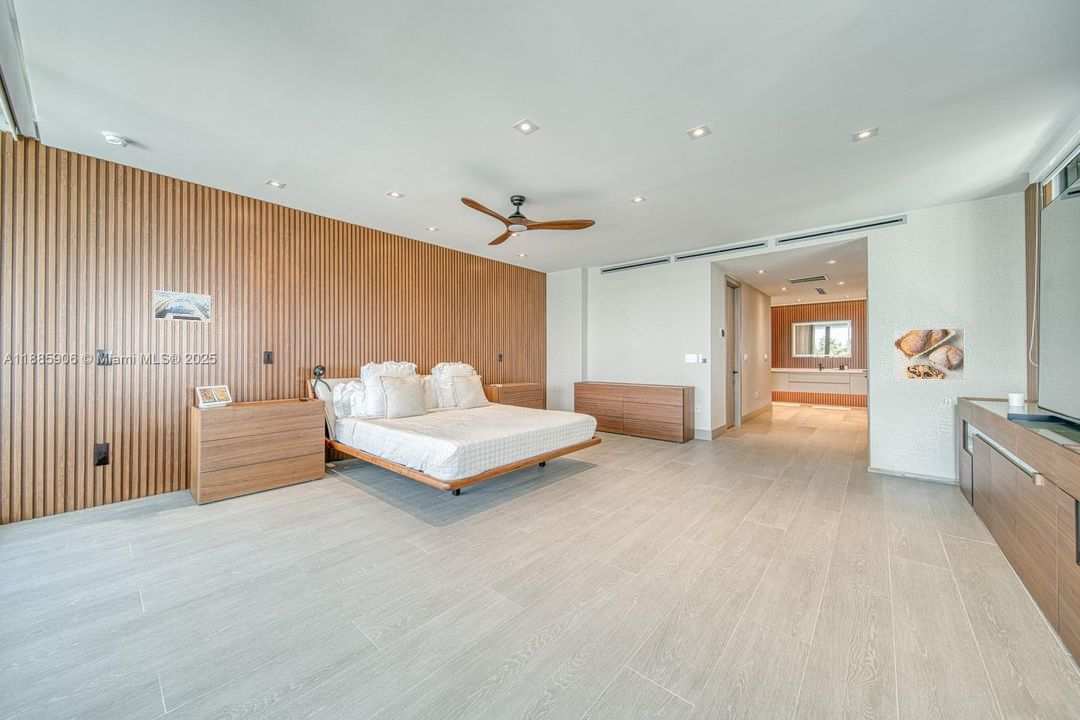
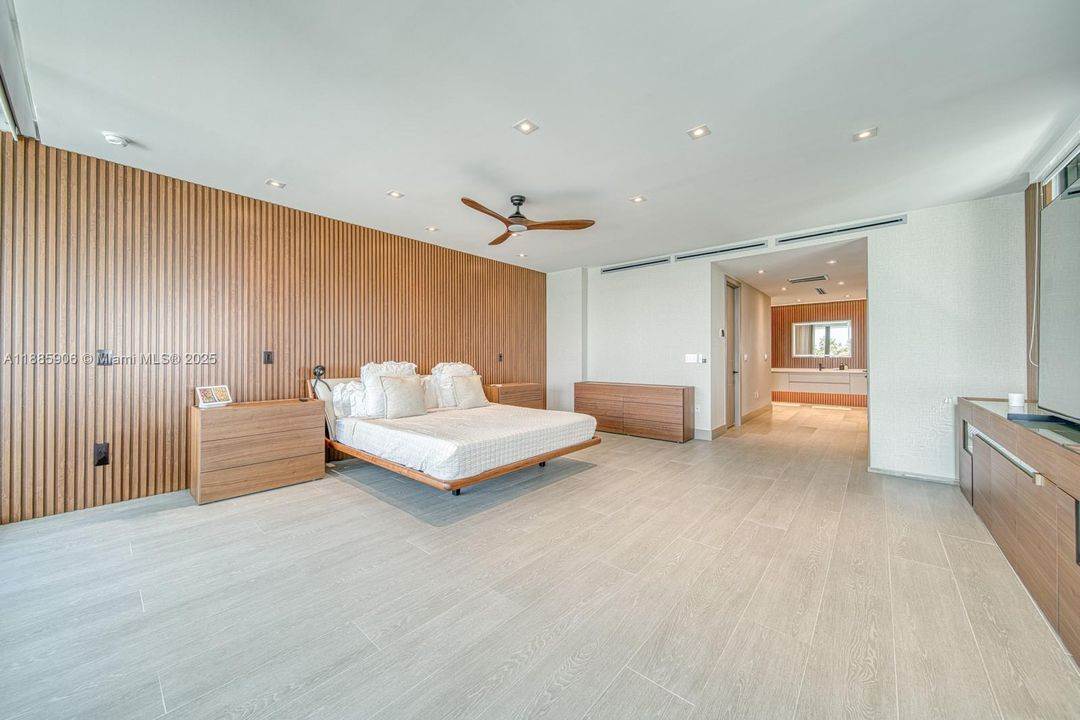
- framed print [893,327,965,381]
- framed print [153,289,212,323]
